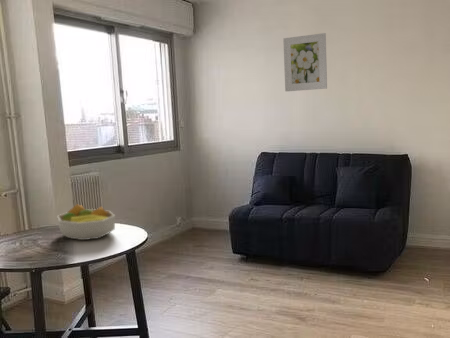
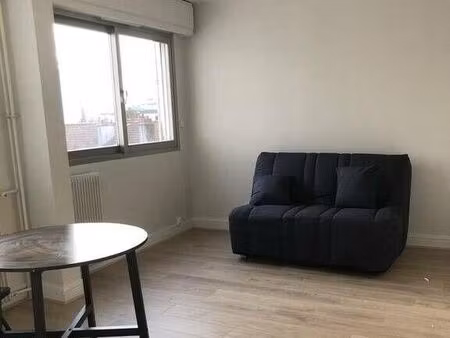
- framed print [282,32,328,92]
- fruit bowl [56,203,116,241]
